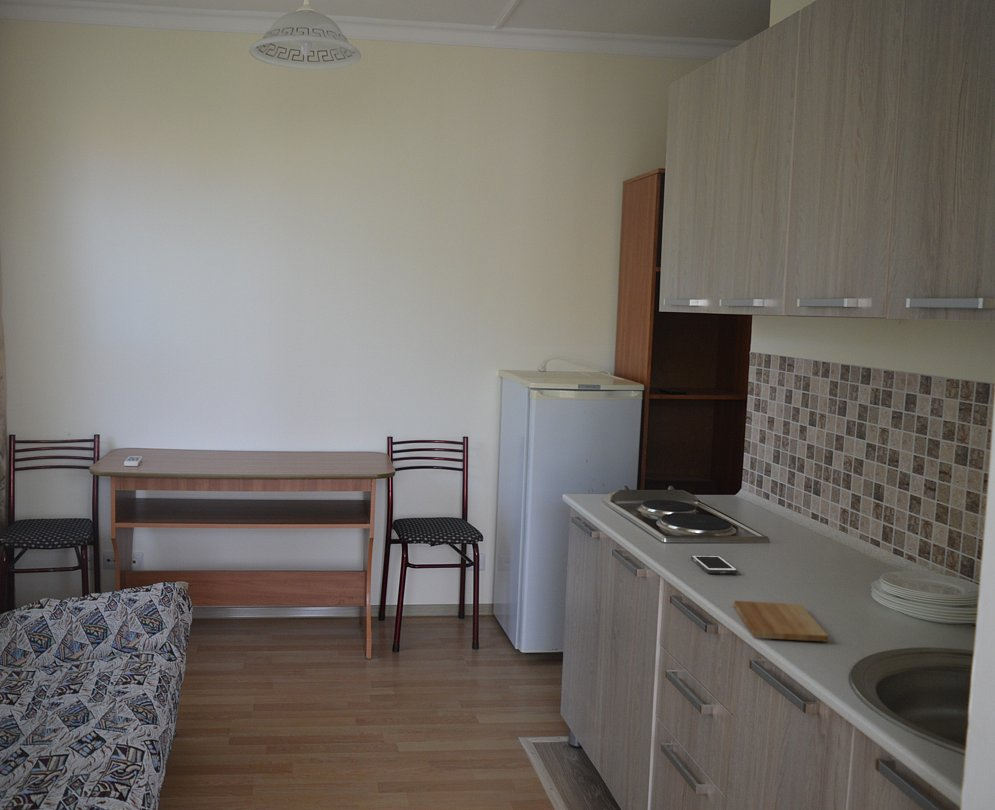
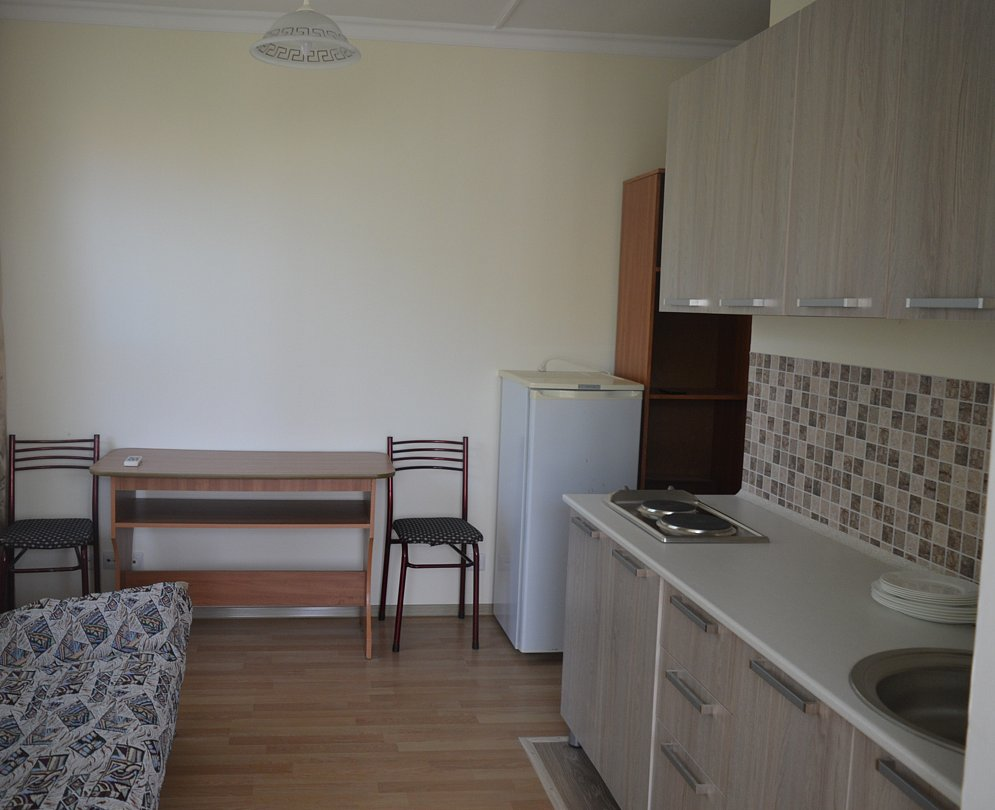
- cutting board [733,600,829,643]
- cell phone [690,554,738,575]
